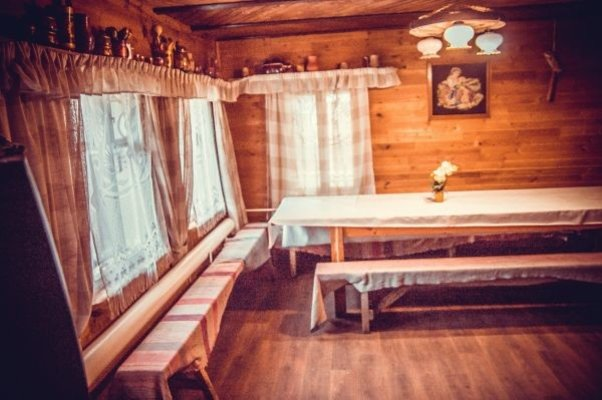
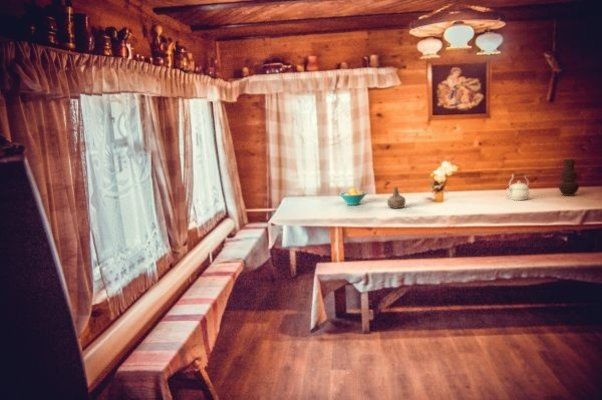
+ fruit bowl [338,187,368,206]
+ kettle [506,172,530,201]
+ vase [558,158,580,197]
+ bottle [386,186,407,209]
